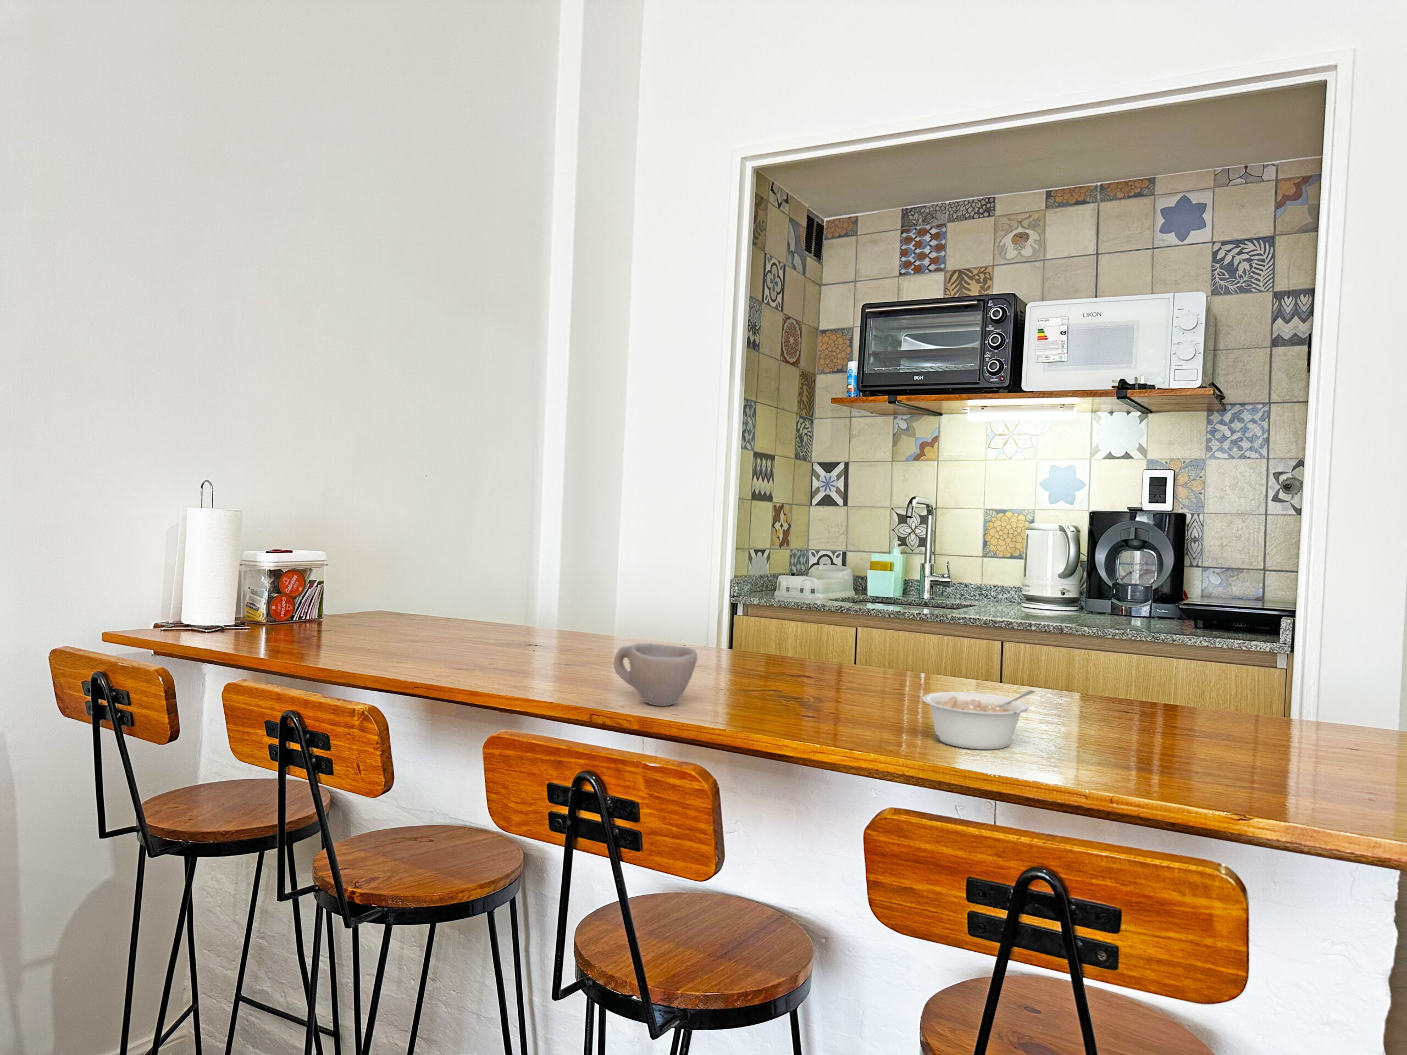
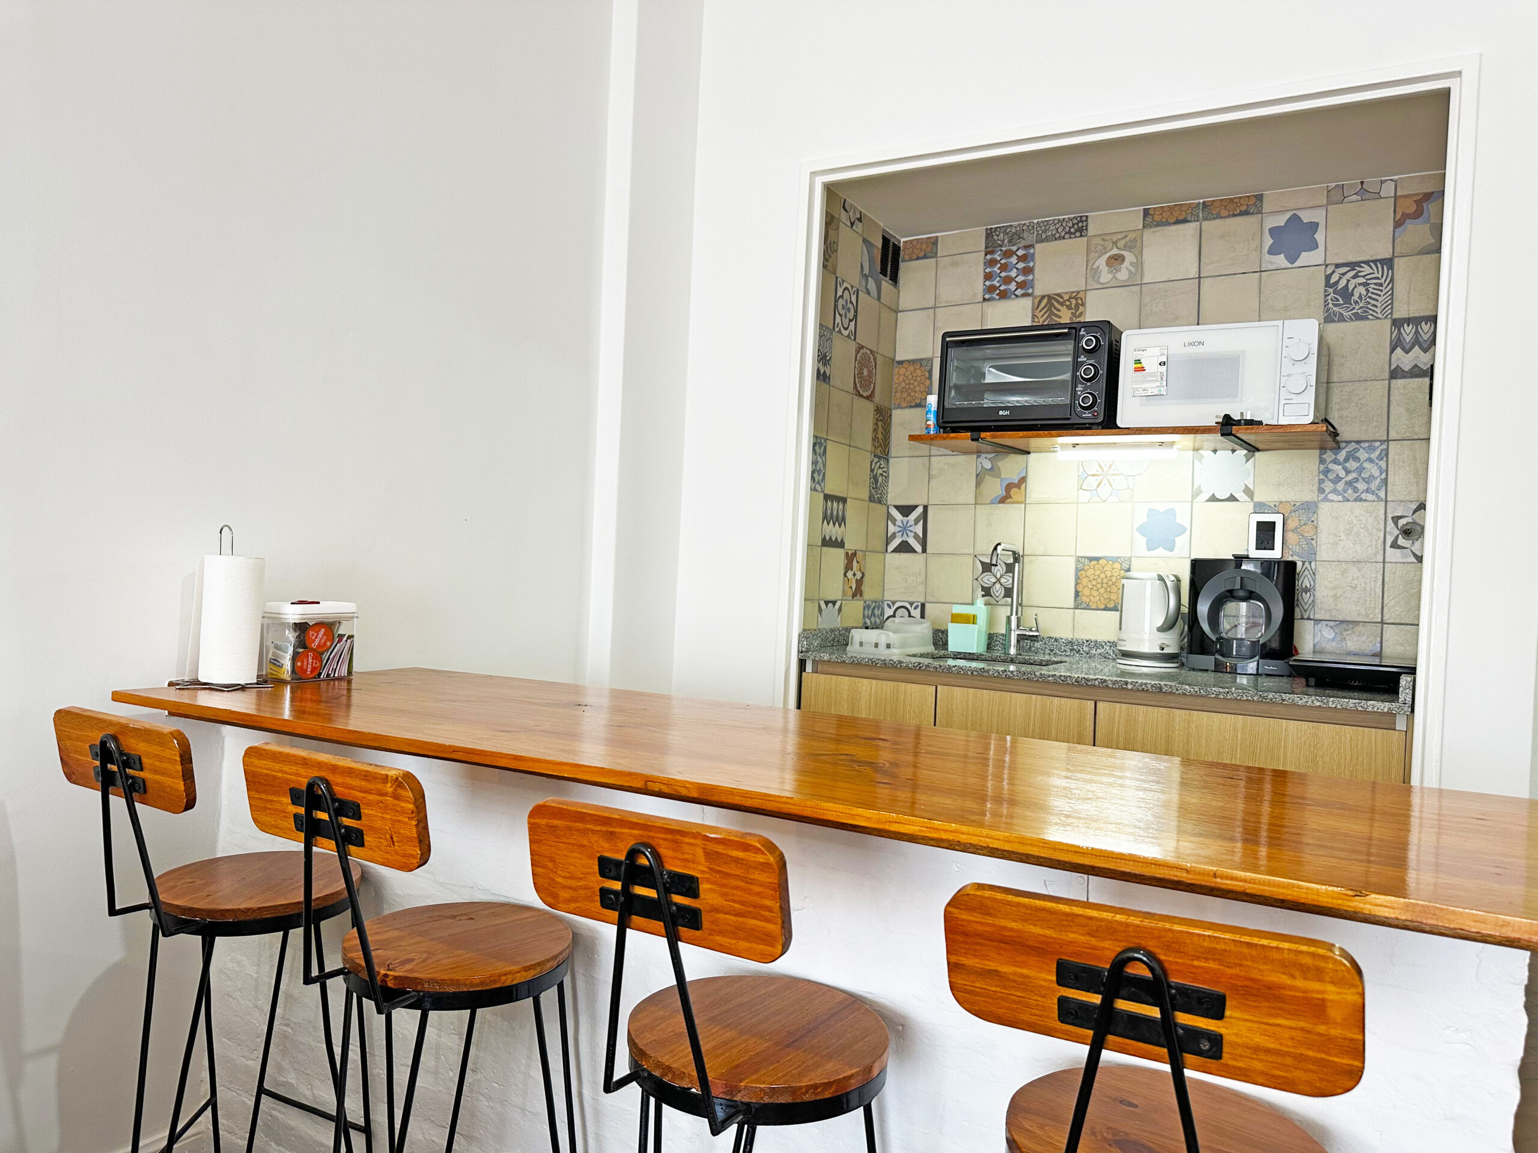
- legume [922,689,1037,750]
- cup [614,643,698,707]
